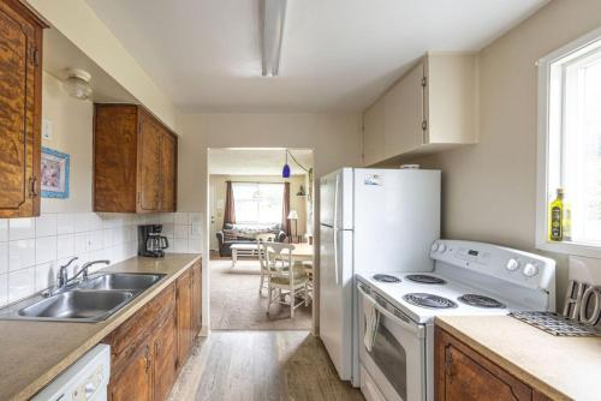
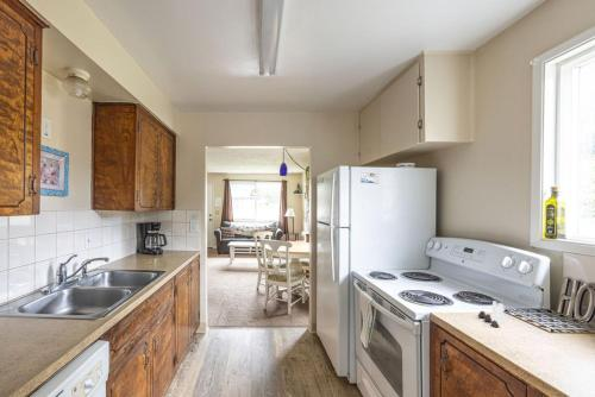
+ salt and pepper shaker set [477,300,507,328]
